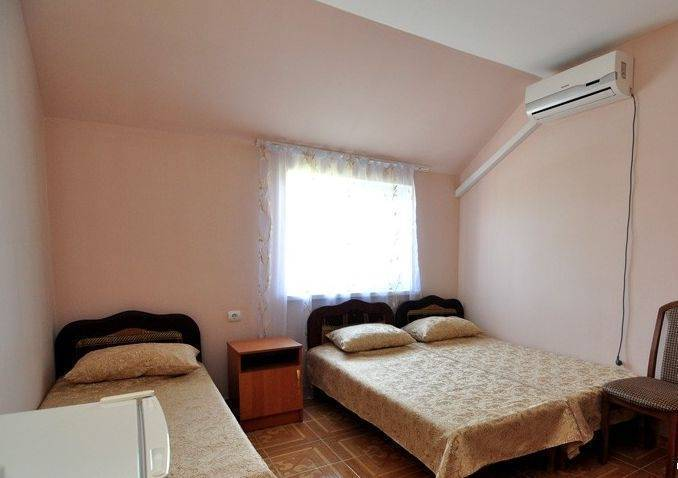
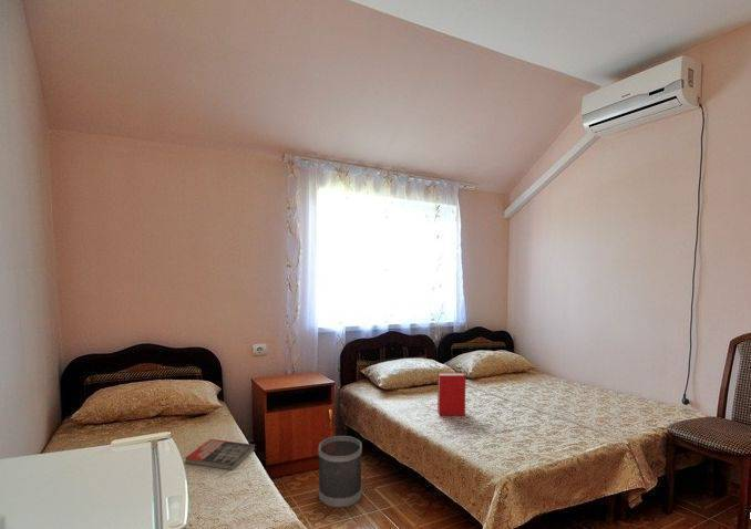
+ book [184,438,256,470]
+ wastebasket [317,435,363,508]
+ book [436,372,466,416]
